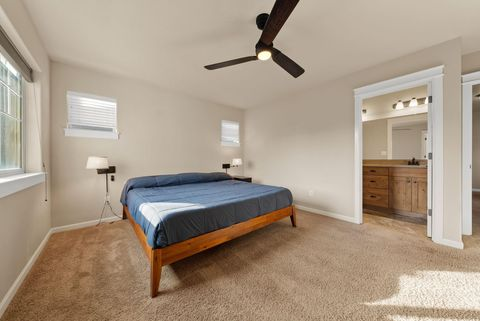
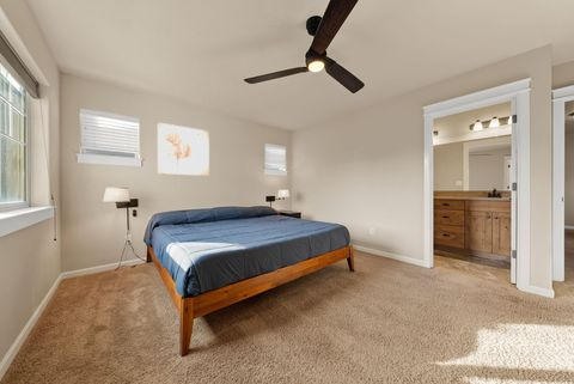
+ wall art [157,121,210,177]
